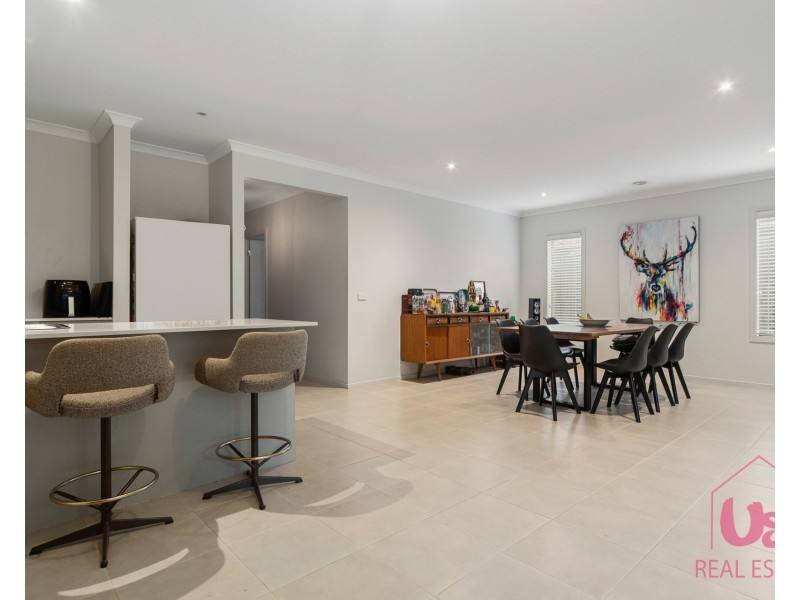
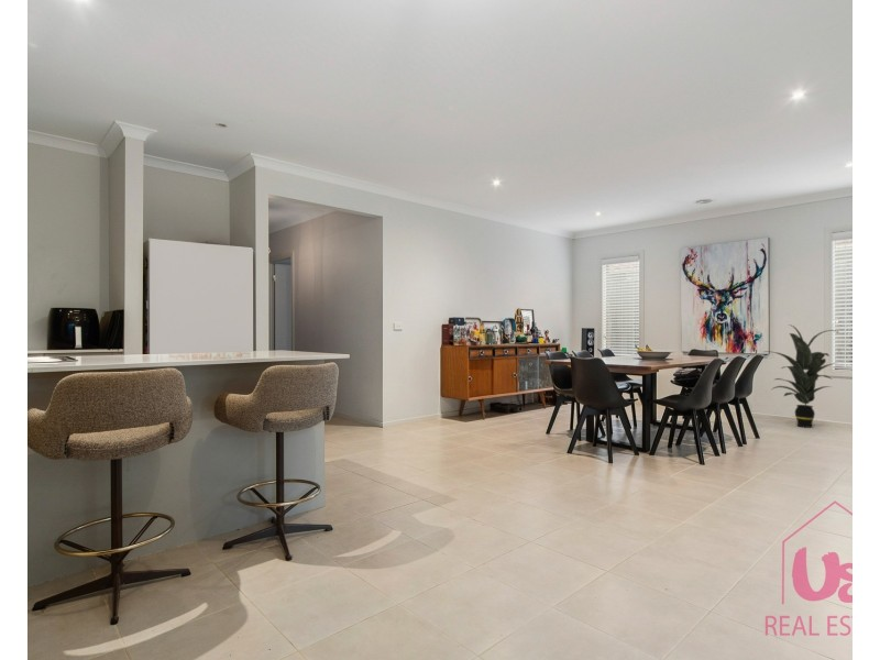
+ indoor plant [763,323,839,429]
